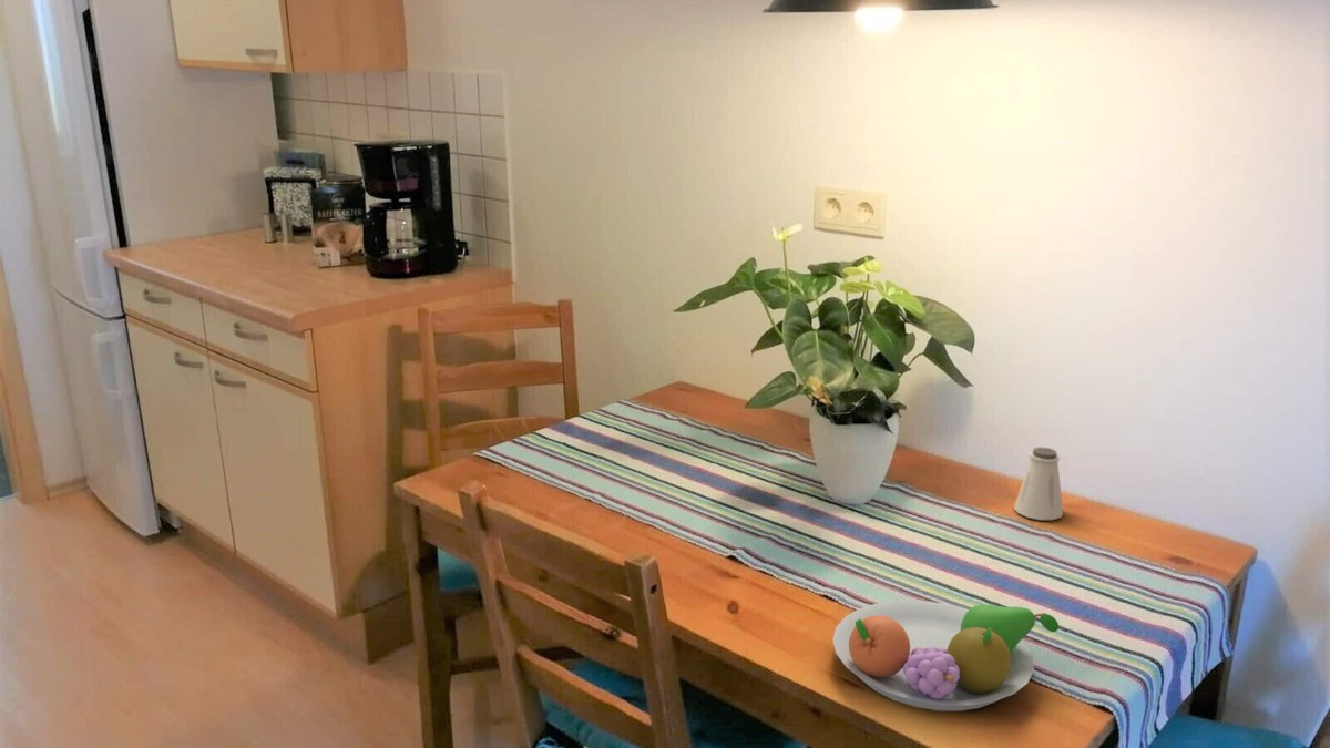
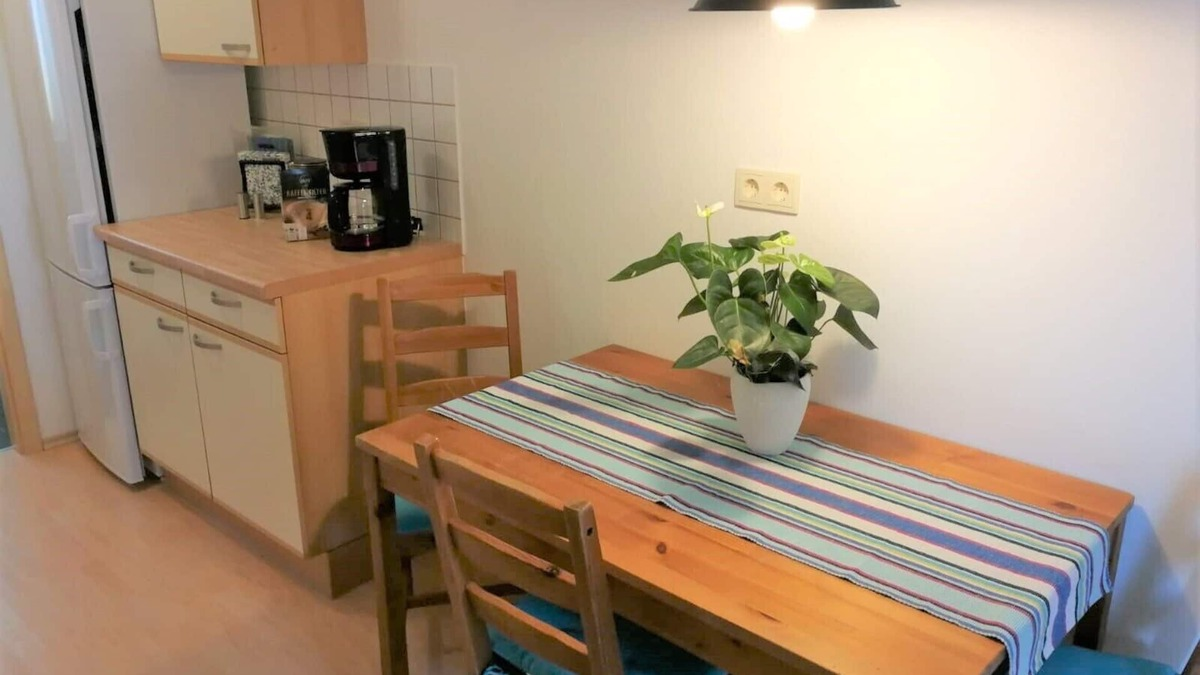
- saltshaker [1013,447,1064,521]
- fruit bowl [831,600,1060,713]
